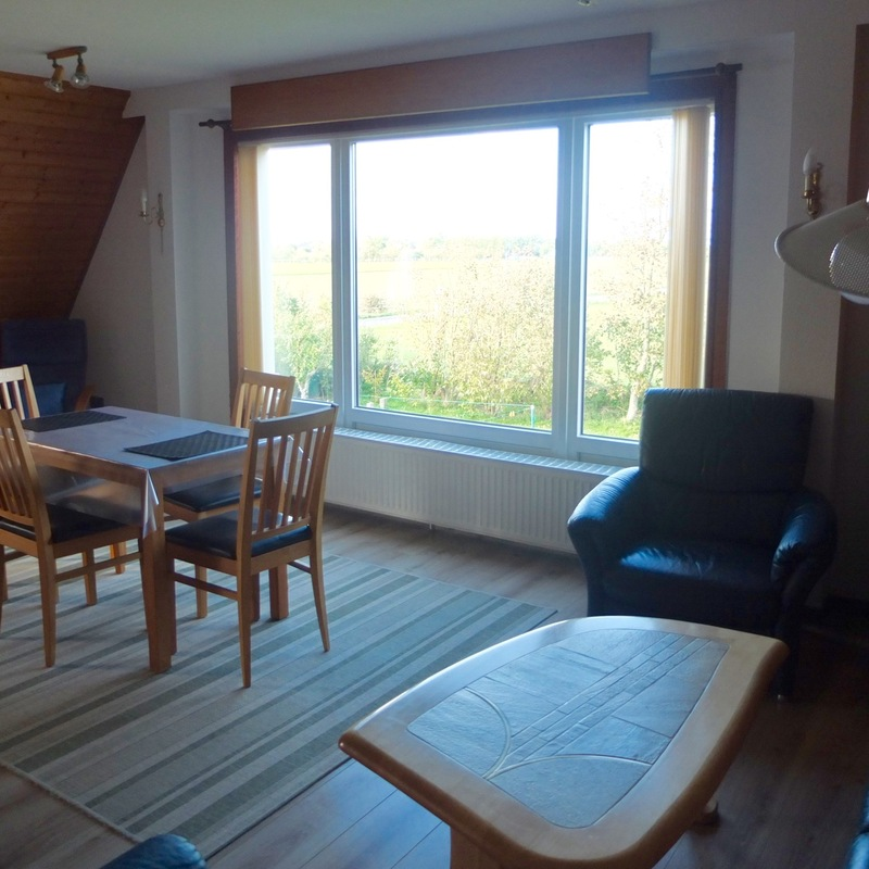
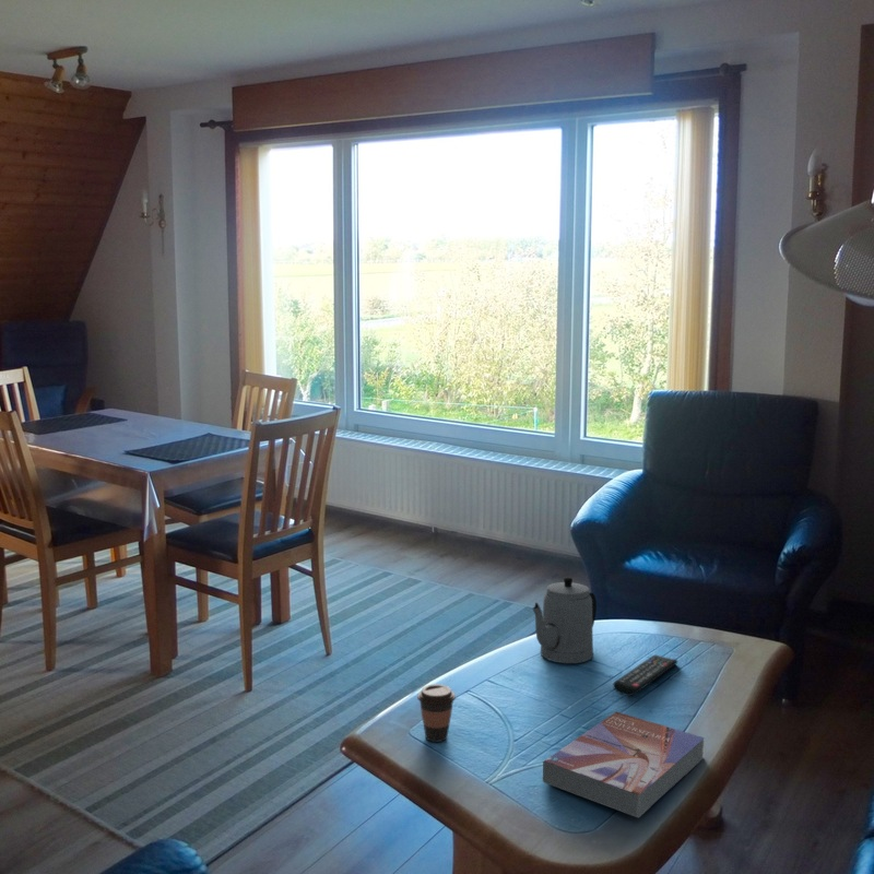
+ teapot [531,576,598,664]
+ coffee cup [416,683,457,743]
+ textbook [542,710,706,819]
+ remote control [612,653,678,697]
